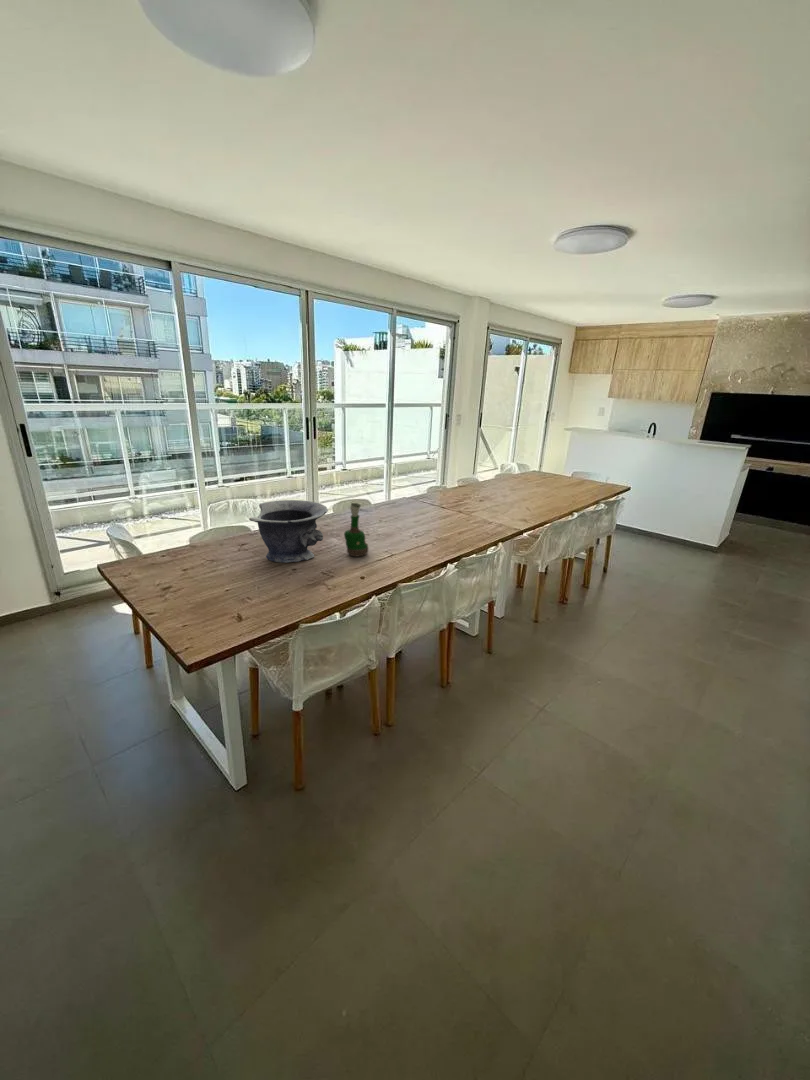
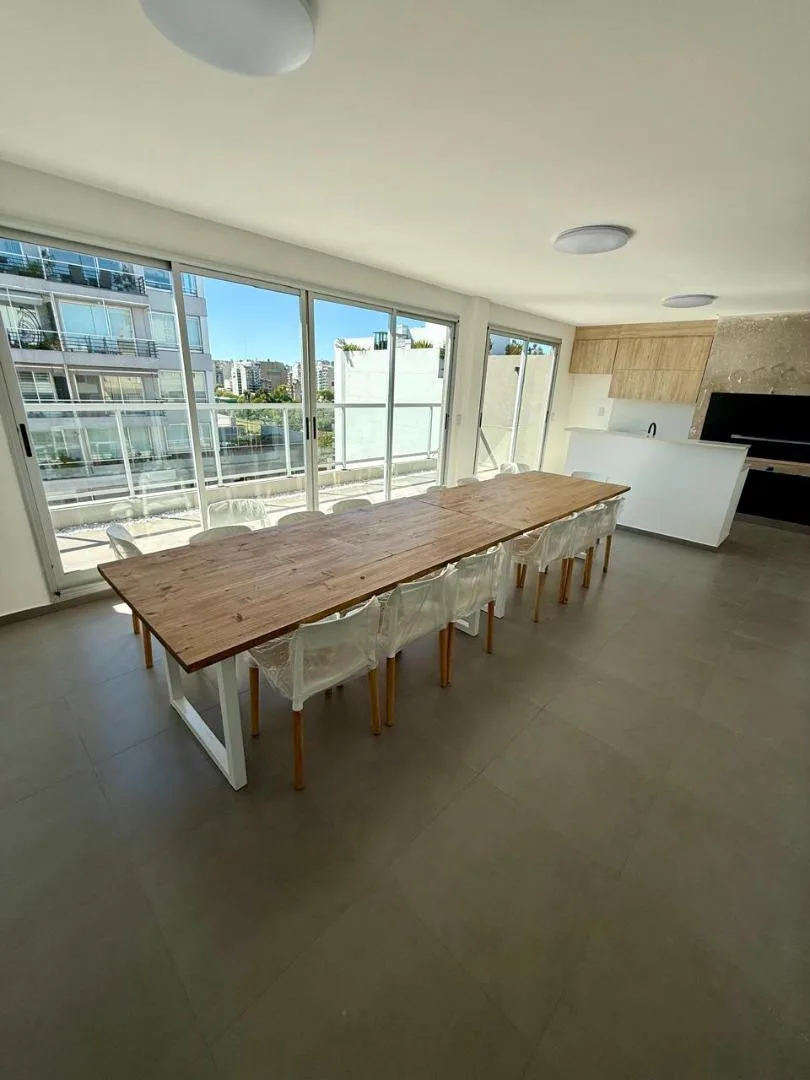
- decorative bowl [248,499,329,563]
- grog bottle [343,502,370,557]
